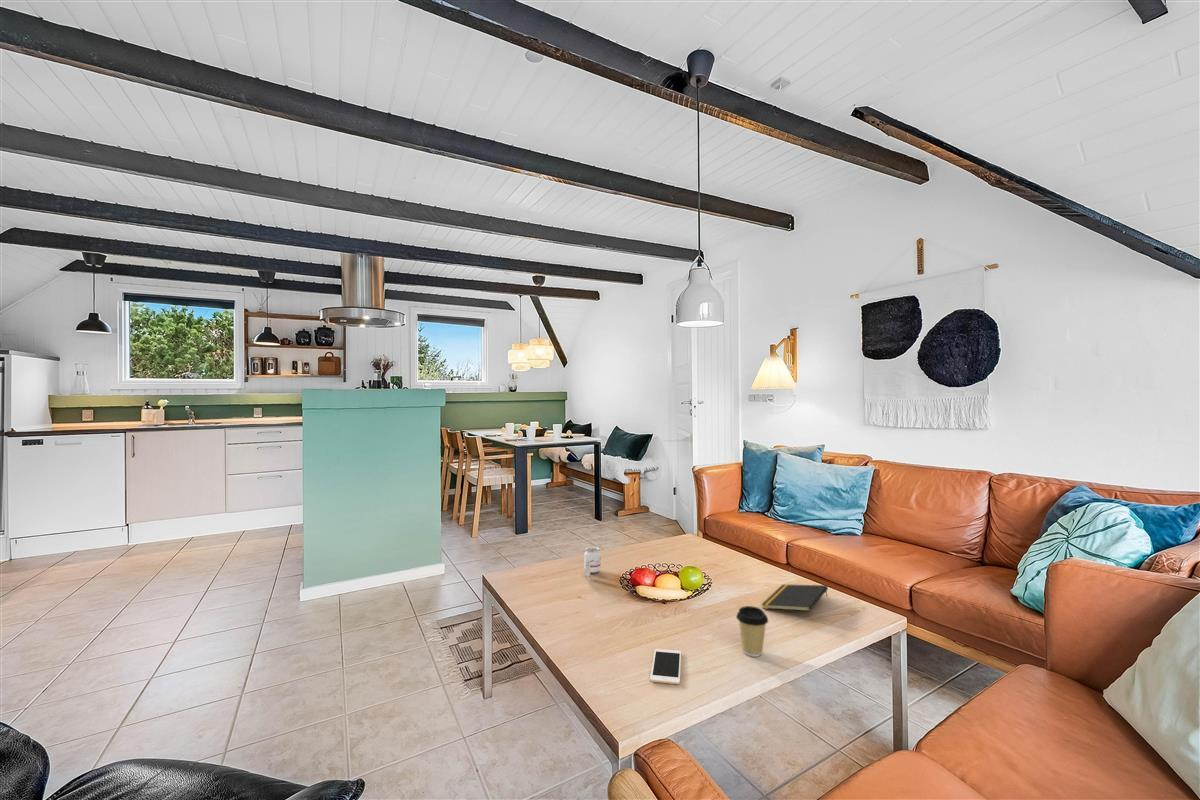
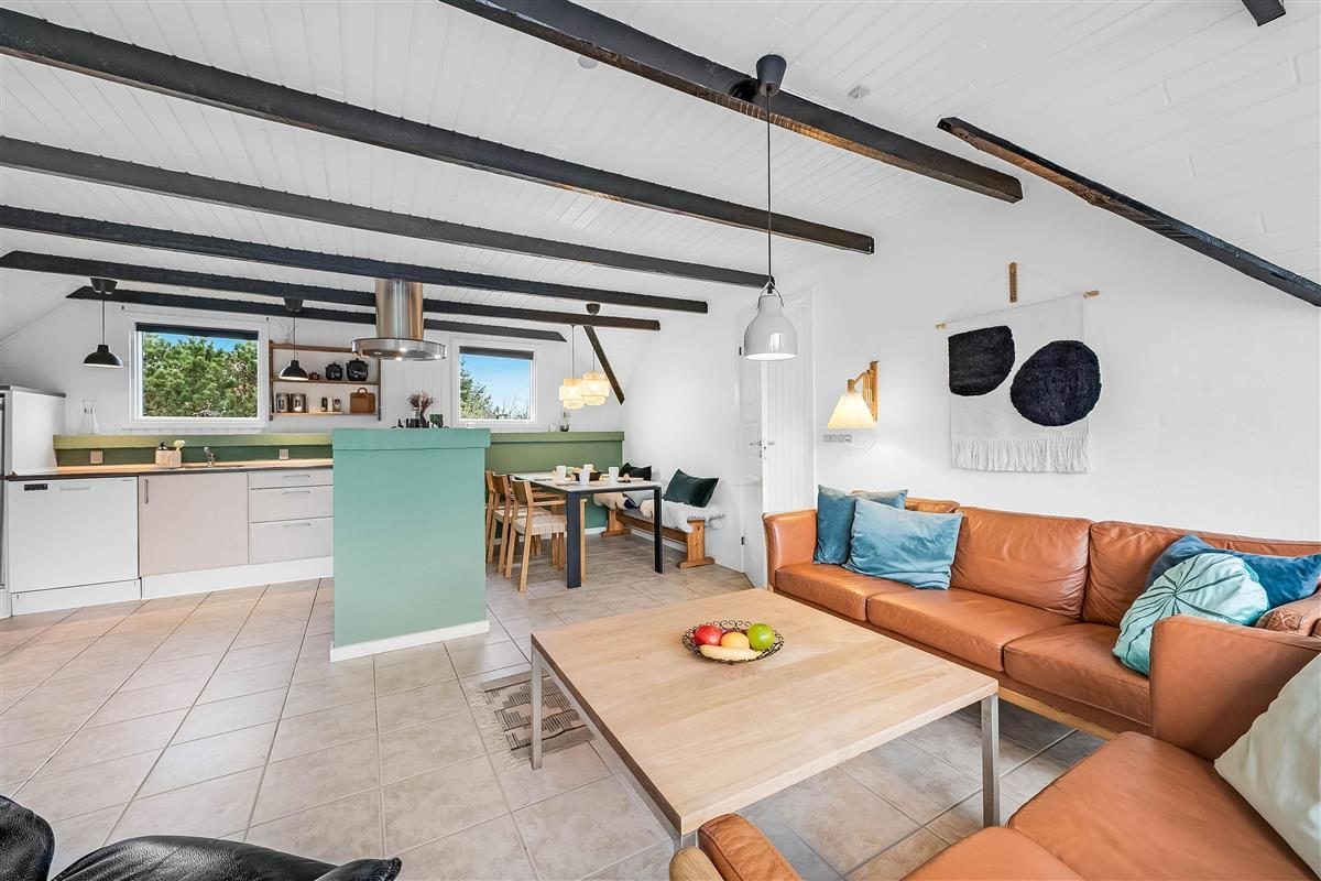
- coffee cup [735,605,769,658]
- notepad [761,583,829,612]
- cell phone [649,648,682,685]
- candle [583,546,602,578]
